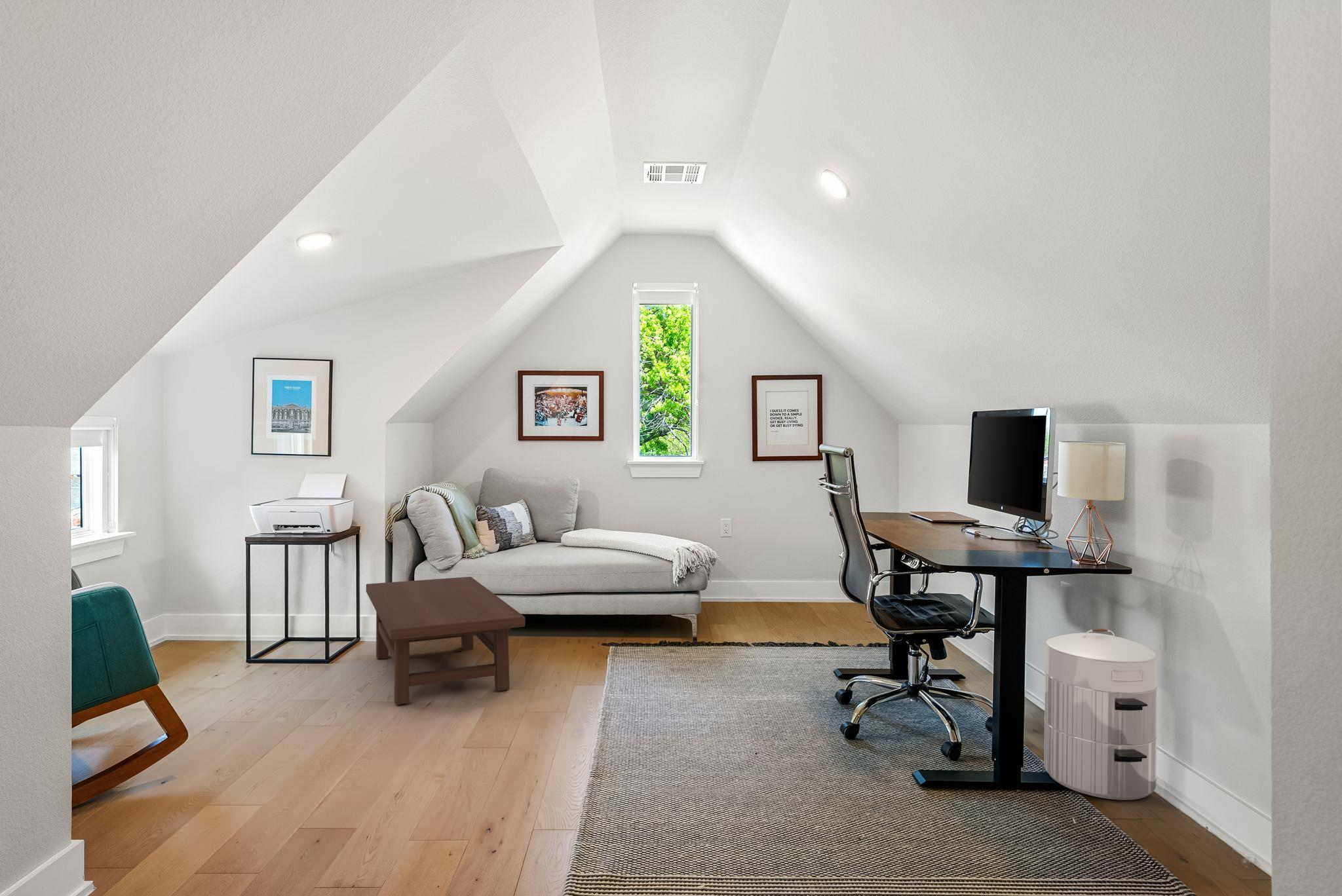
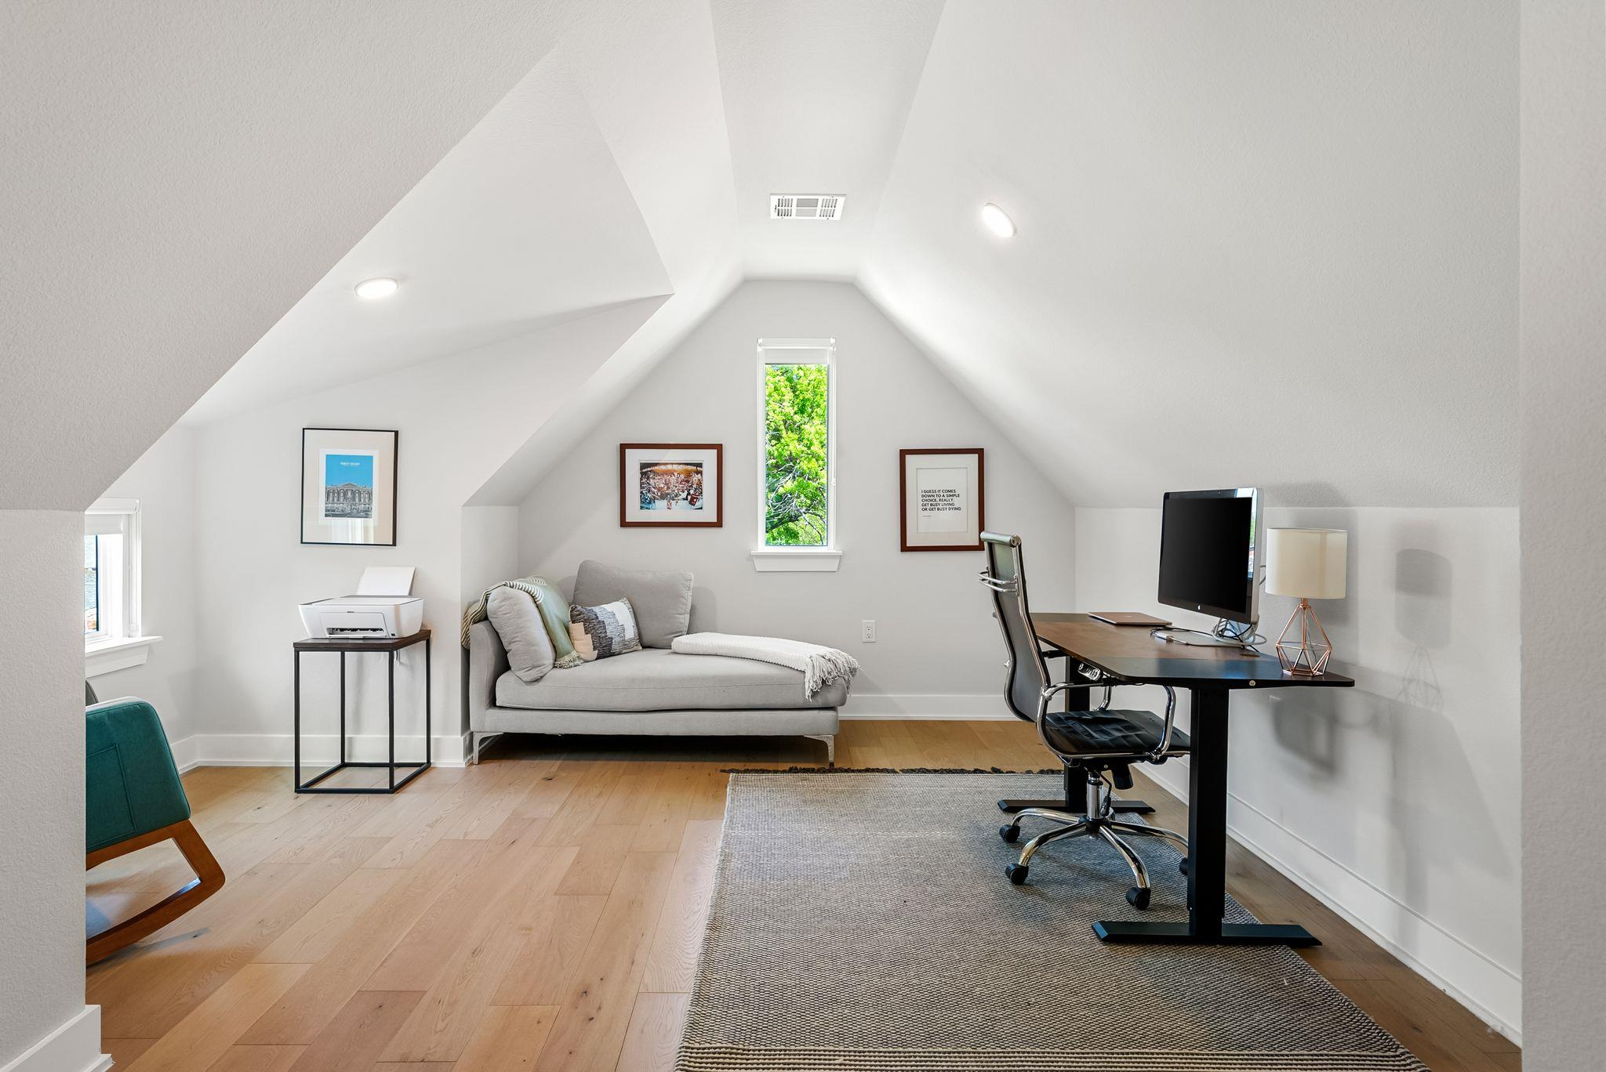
- coffee table [366,576,526,705]
- waste bin [1043,628,1159,801]
